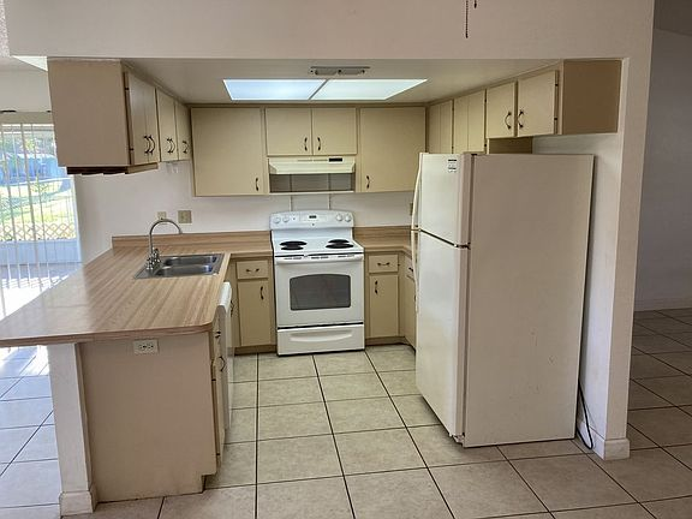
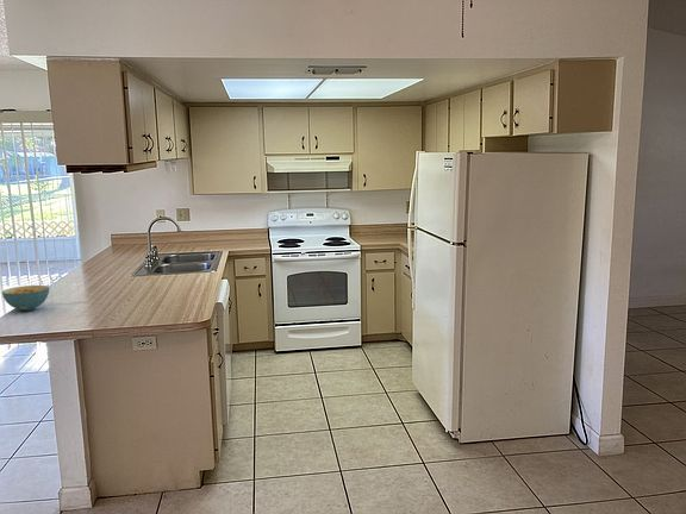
+ cereal bowl [1,284,50,312]
